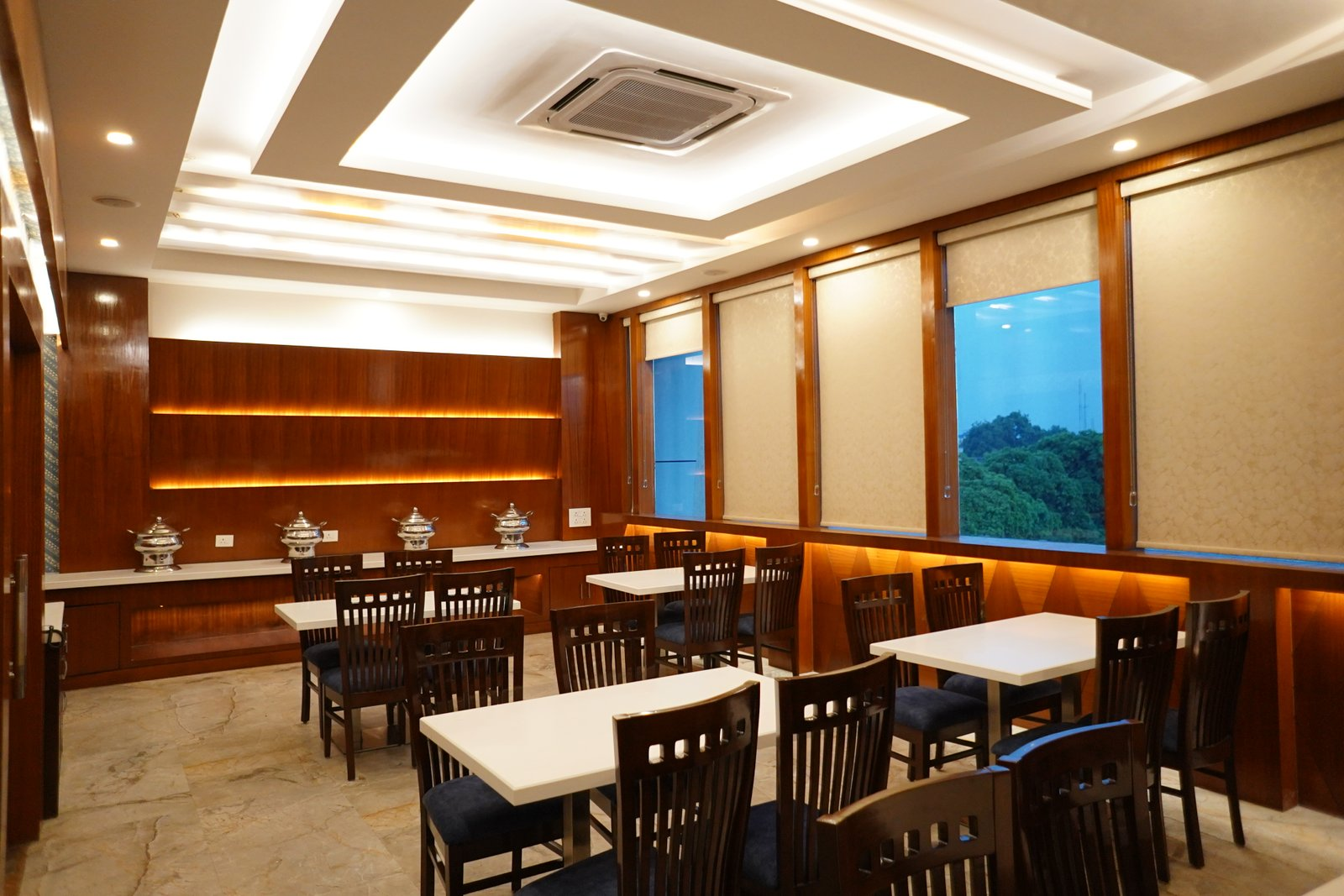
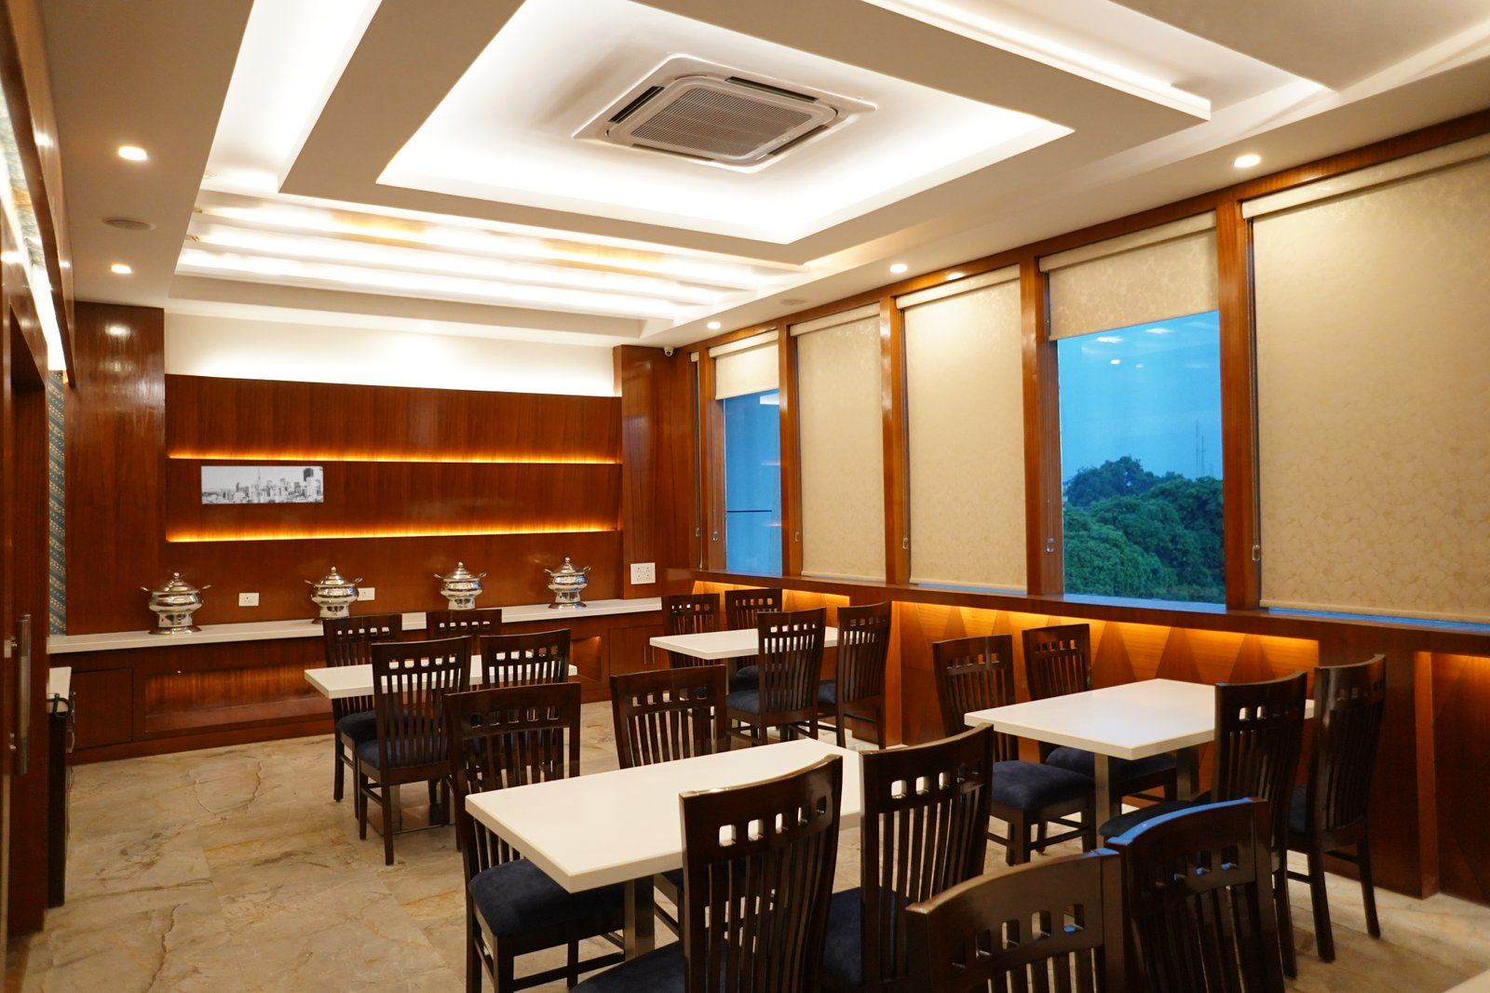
+ wall art [201,465,324,504]
